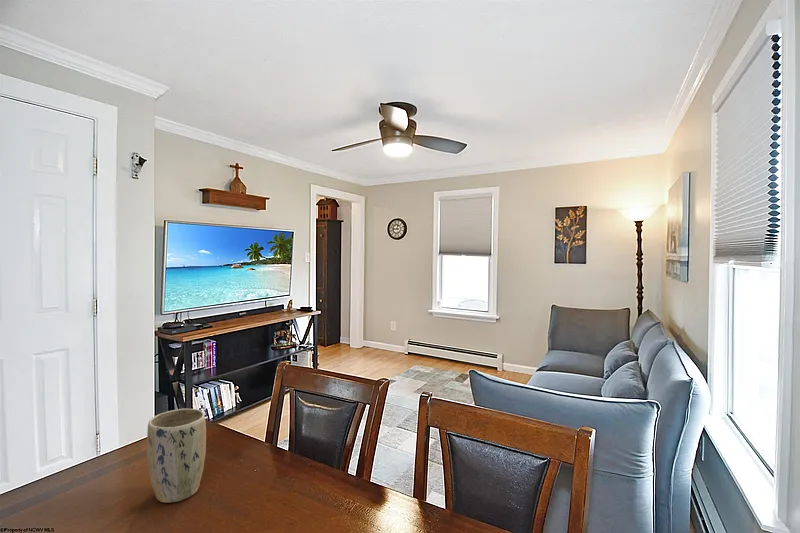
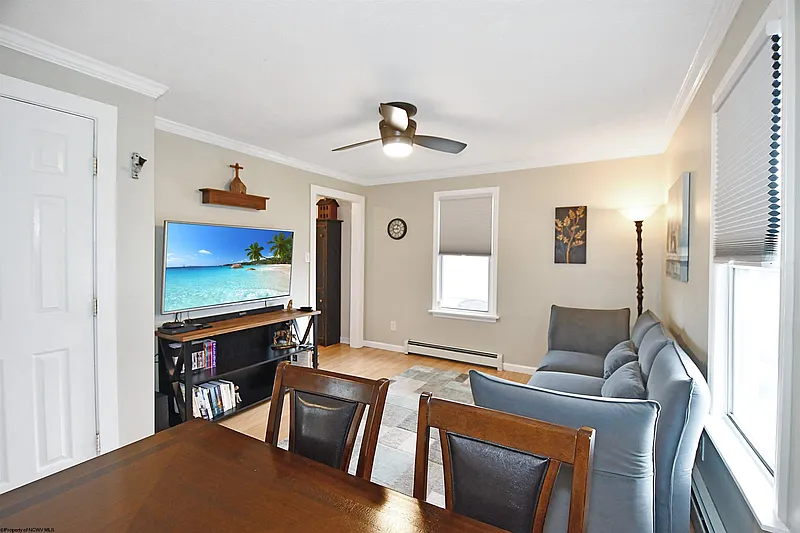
- plant pot [146,408,207,504]
